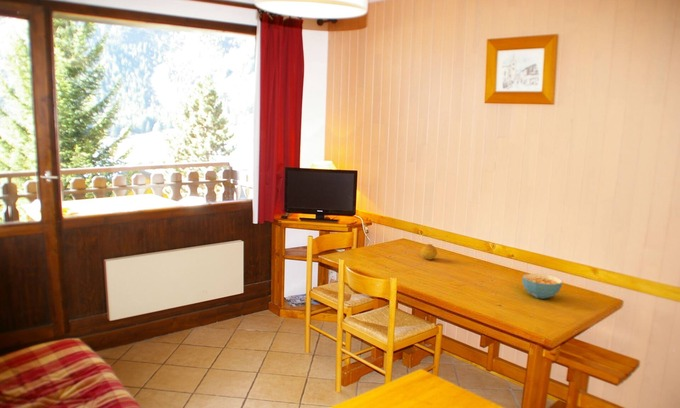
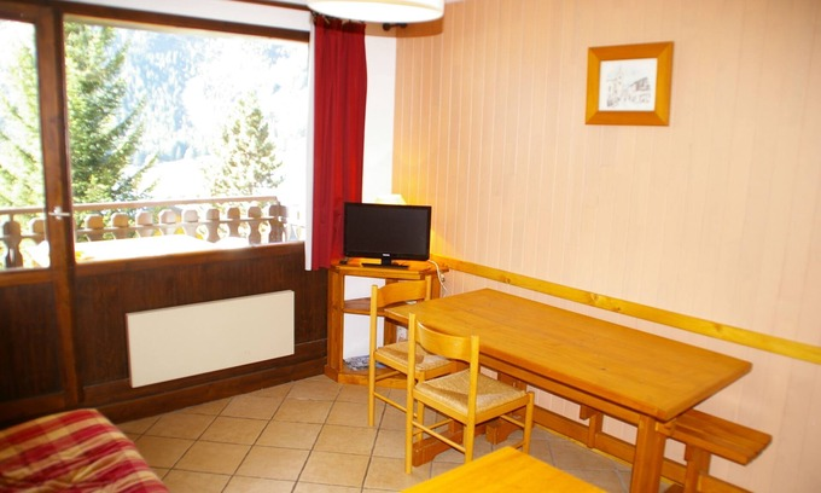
- fruit [420,243,438,261]
- cereal bowl [521,273,563,300]
